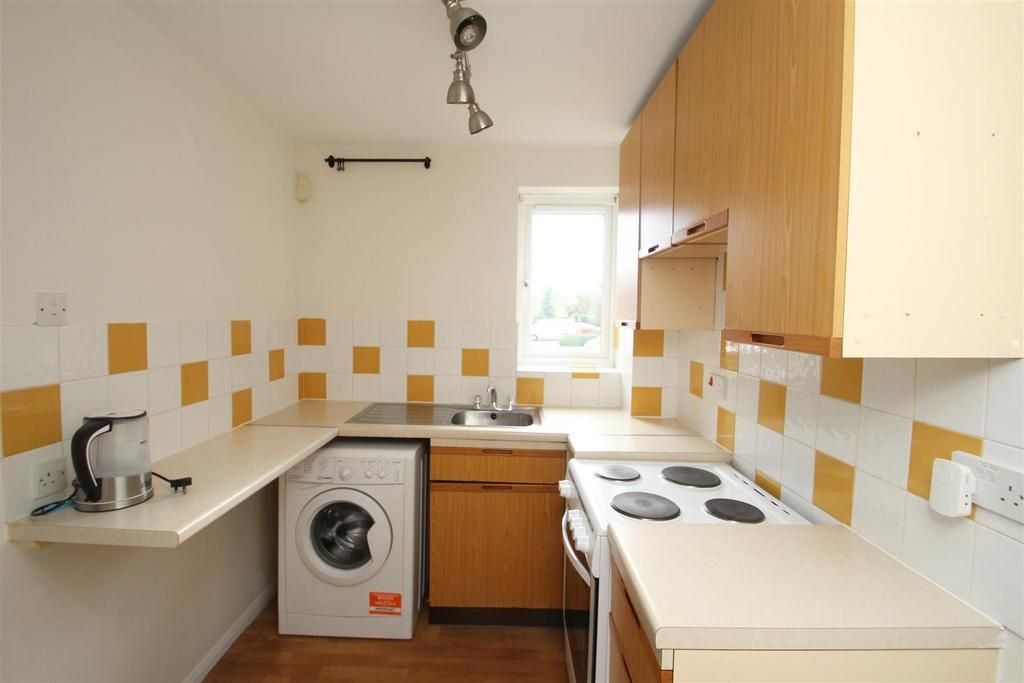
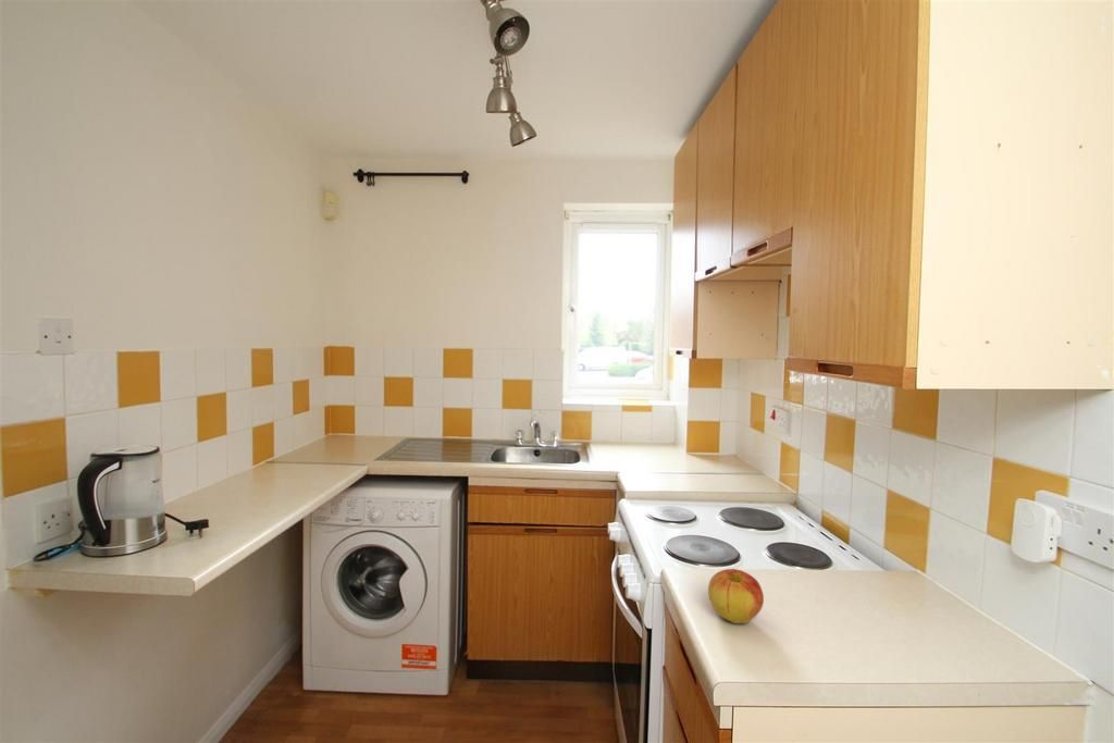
+ apple [707,568,765,624]
